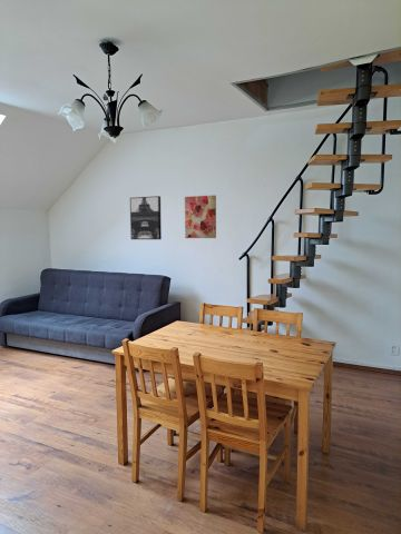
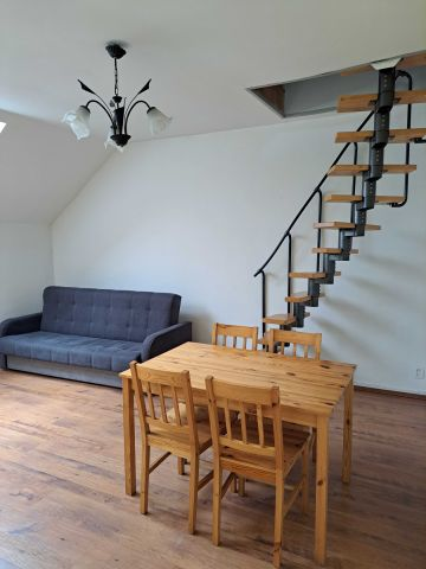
- wall art [129,195,163,240]
- wall art [184,195,217,239]
